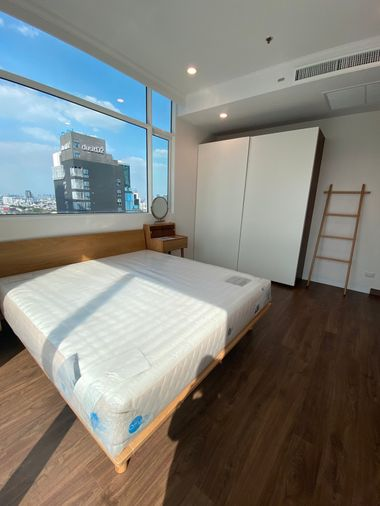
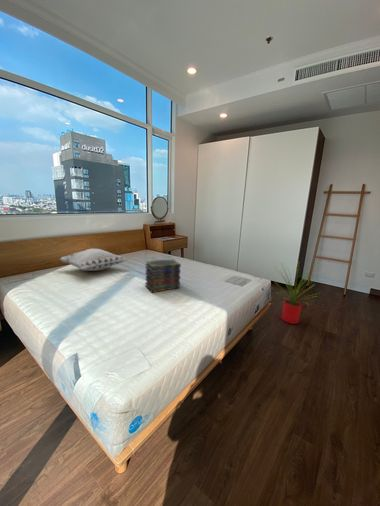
+ decorative pillow [58,248,128,272]
+ book stack [144,258,182,294]
+ house plant [272,261,324,325]
